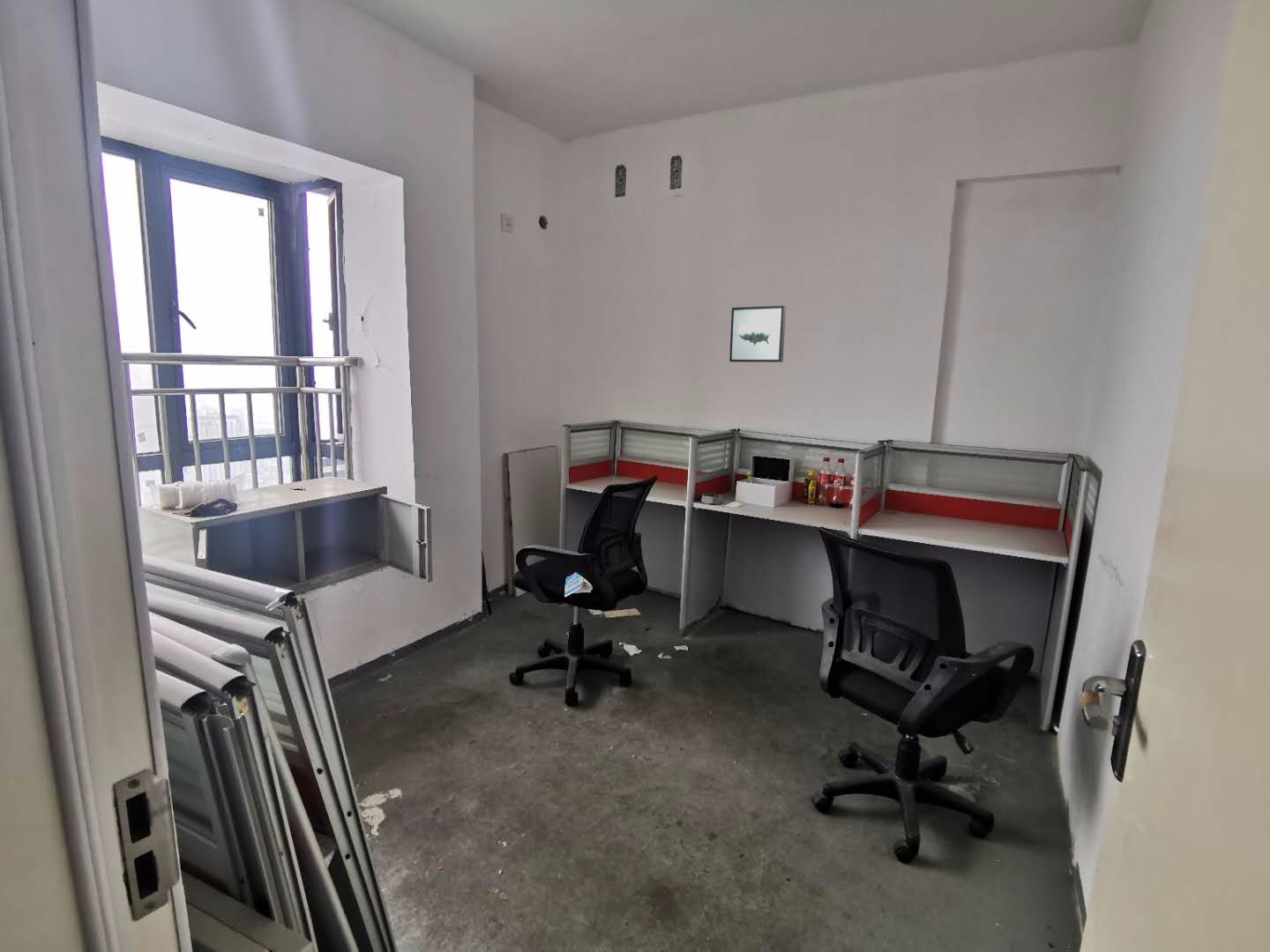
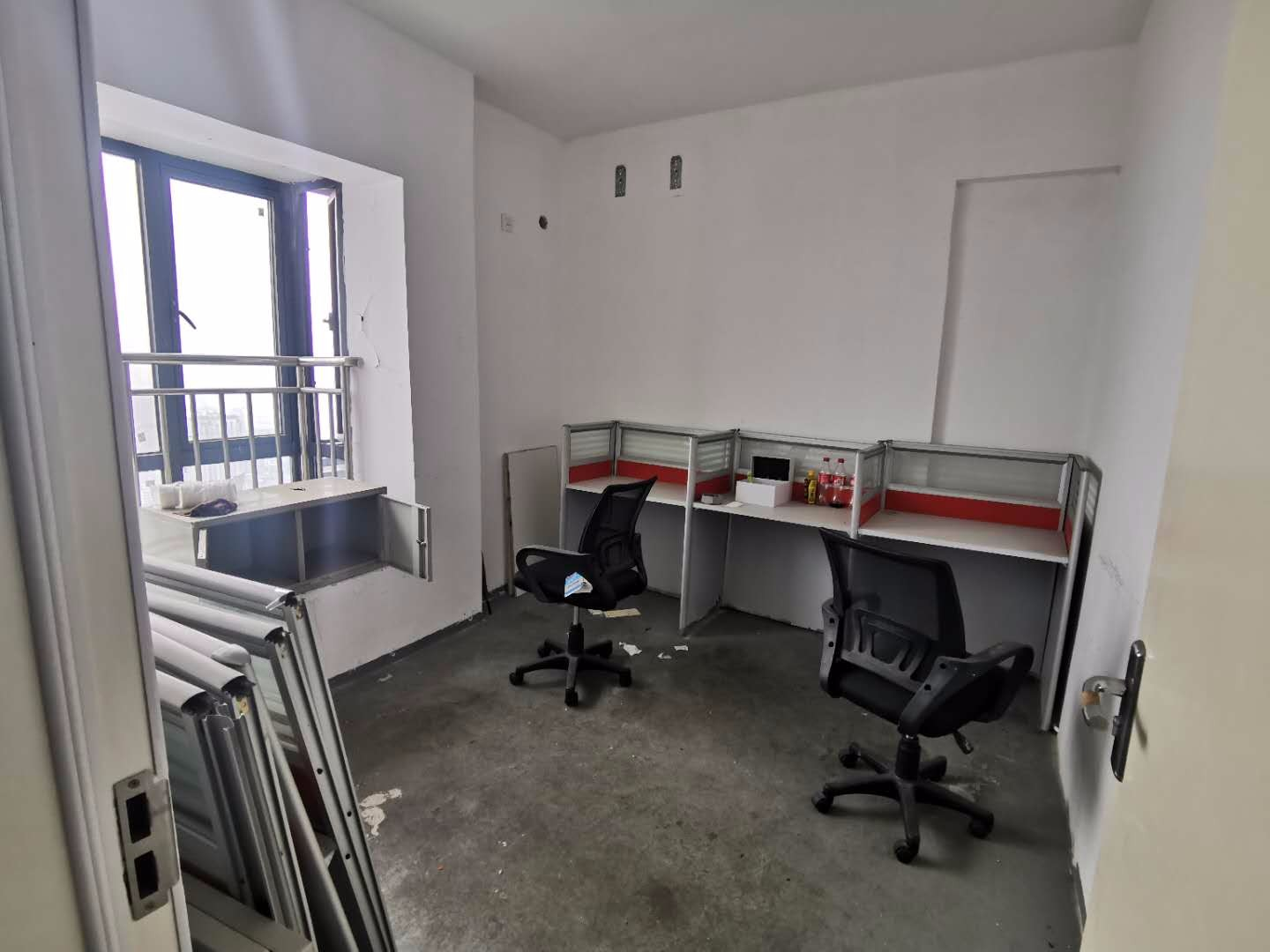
- wall art [728,305,787,363]
